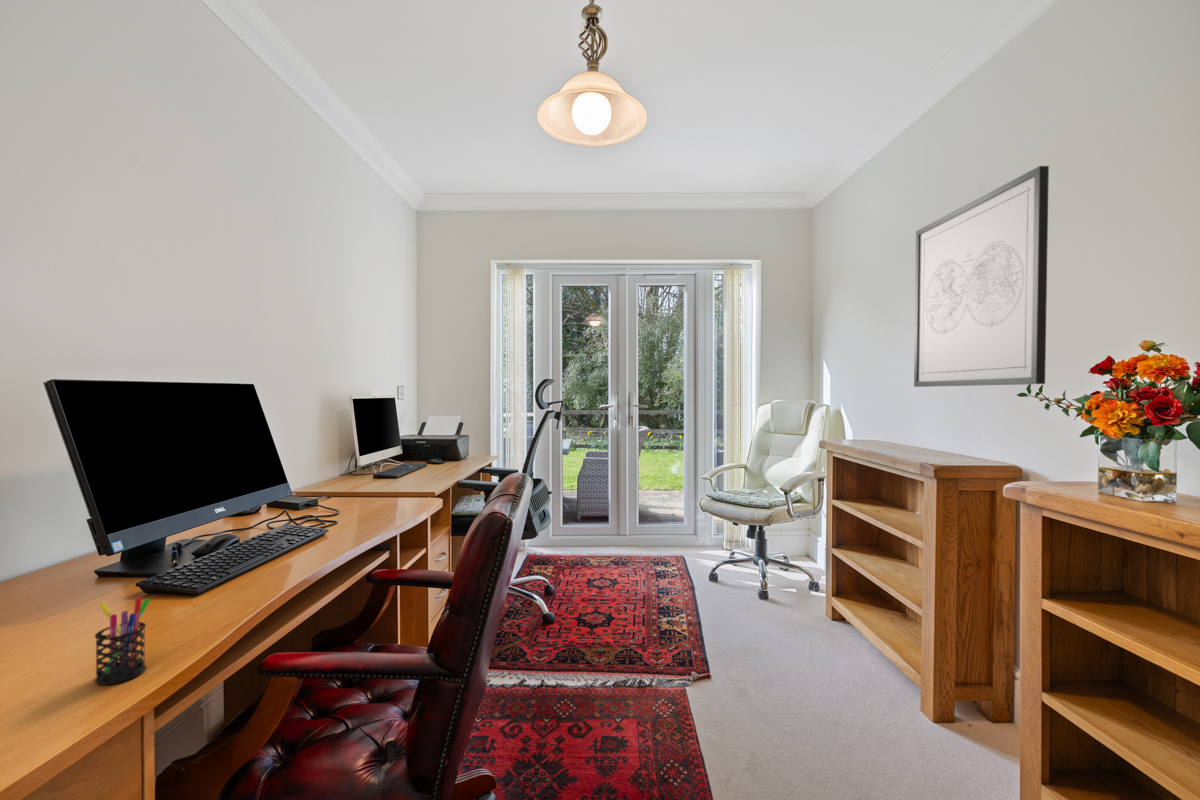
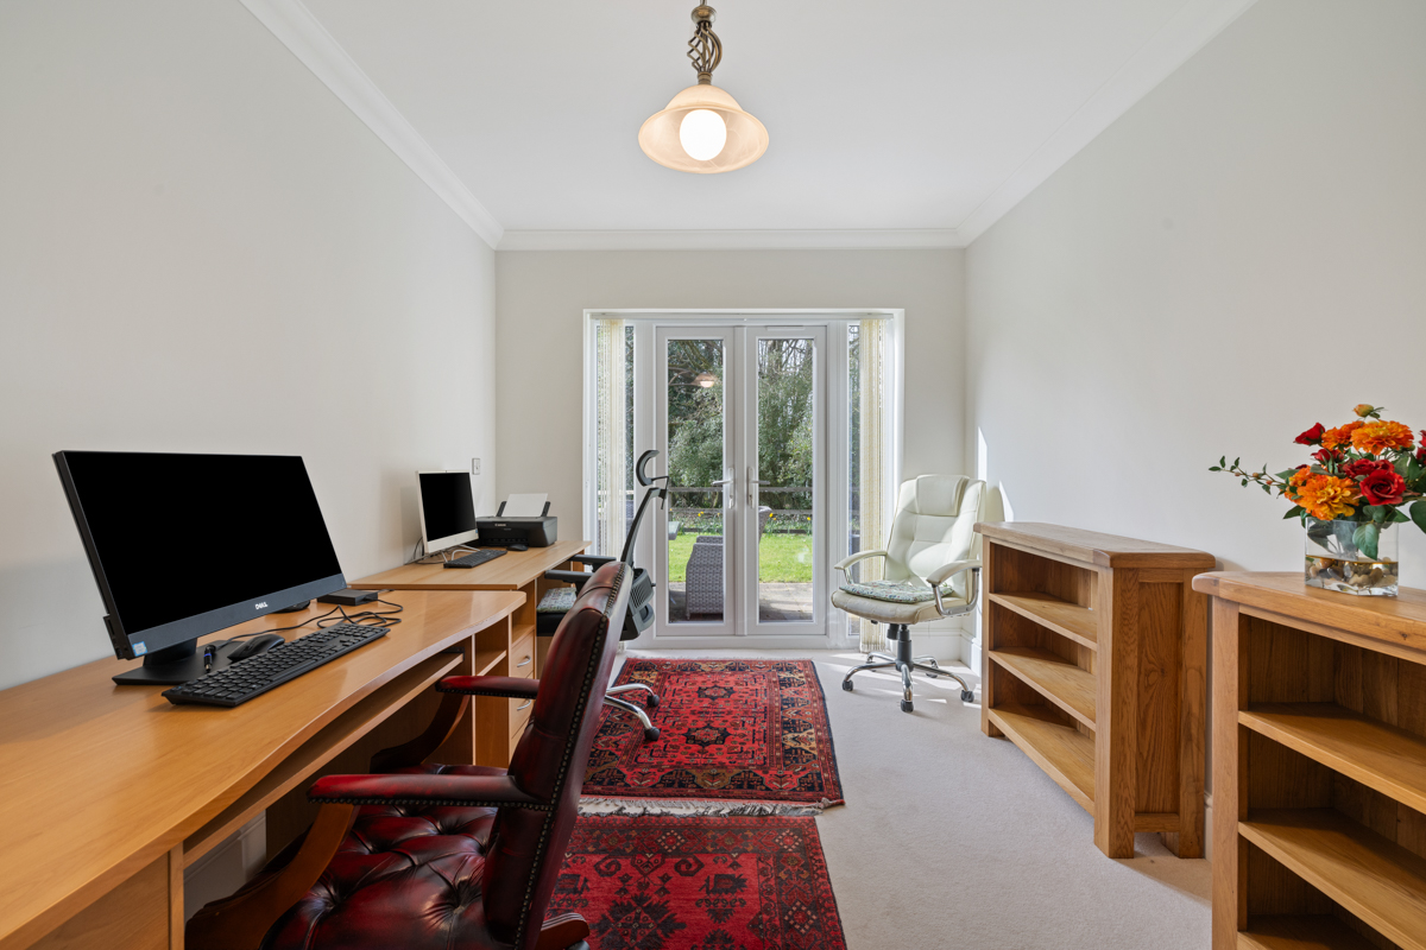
- pen holder [94,596,151,686]
- wall art [913,165,1050,388]
